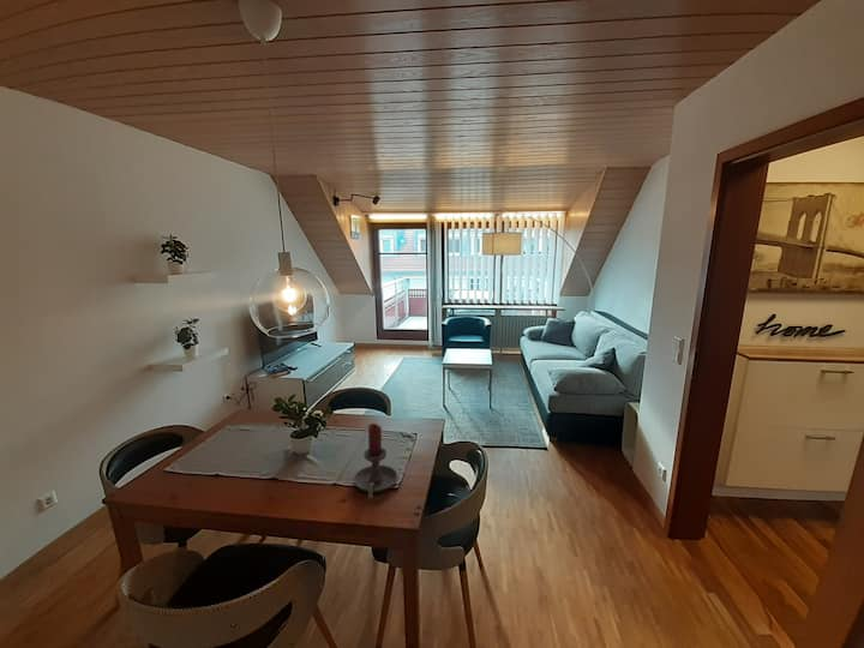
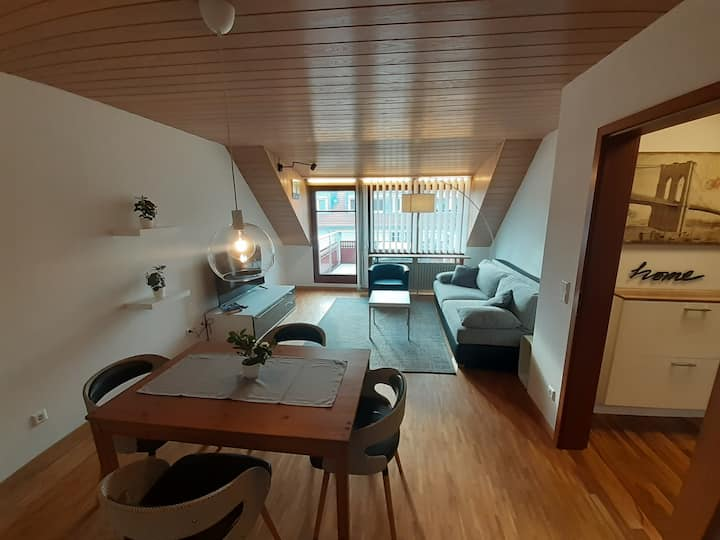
- candle holder [353,422,398,499]
